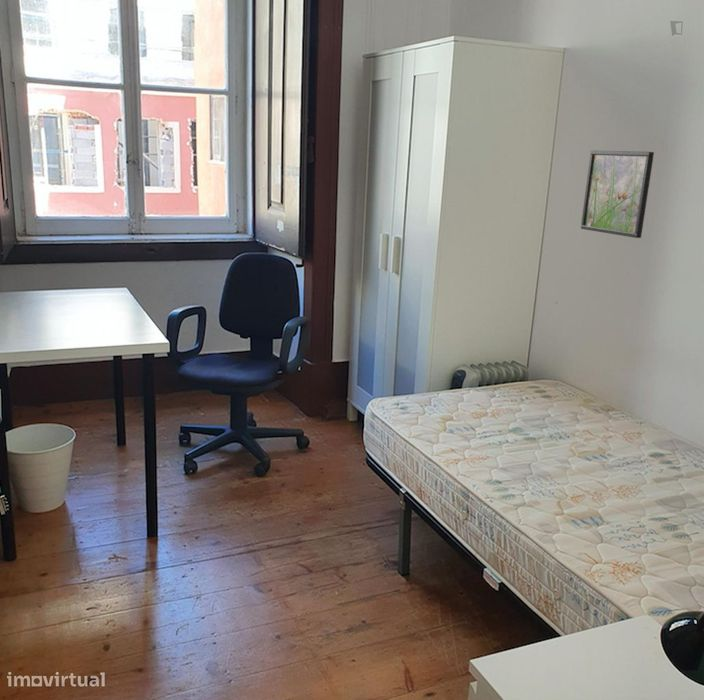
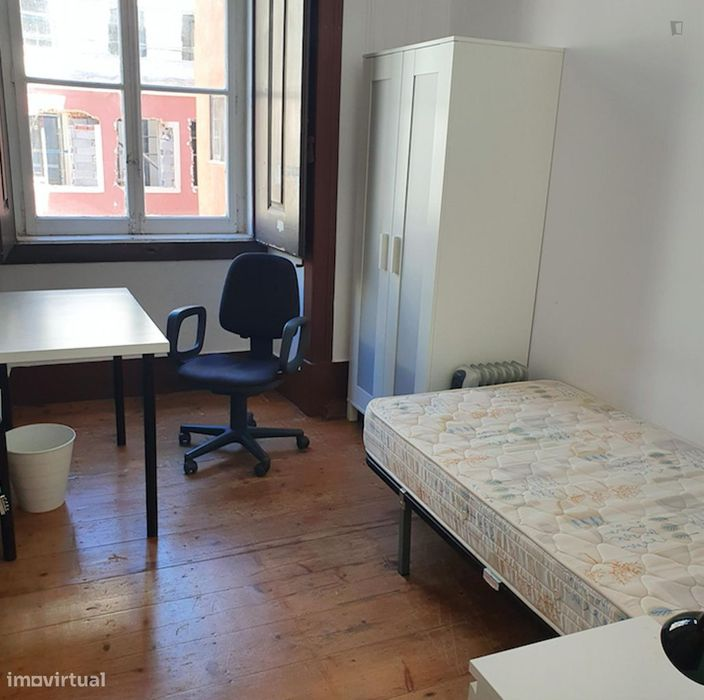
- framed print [580,150,655,239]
